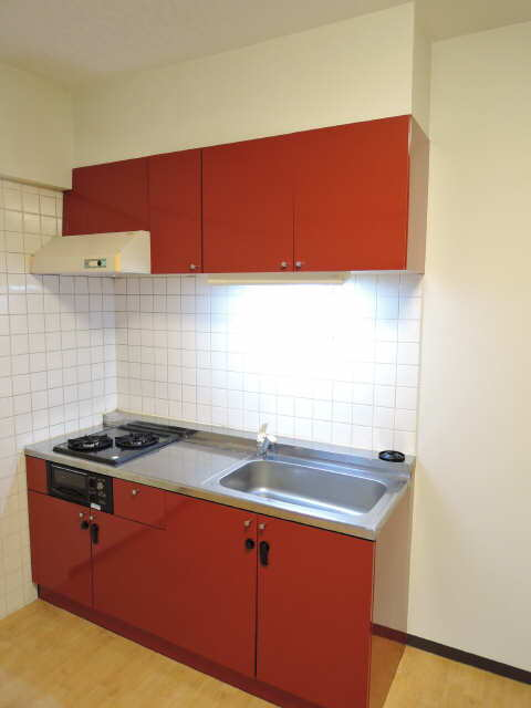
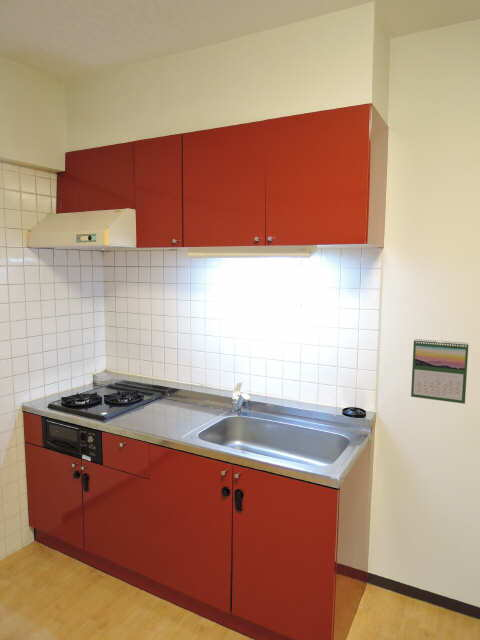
+ calendar [410,338,469,405]
